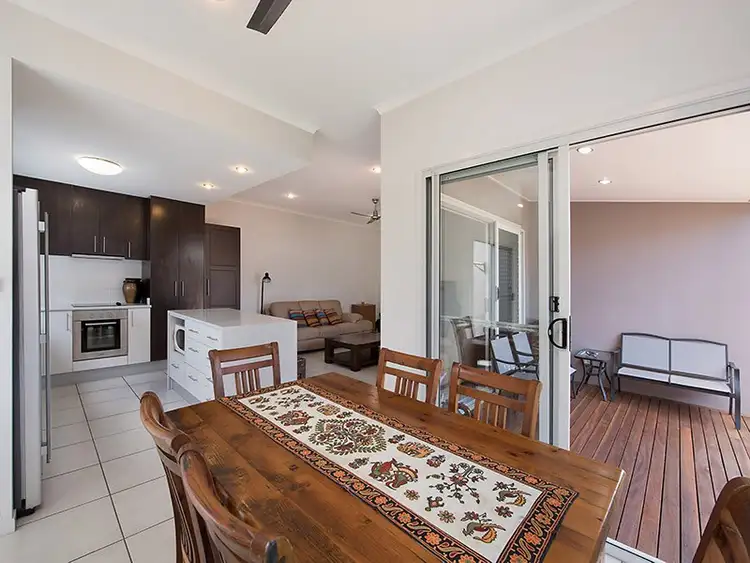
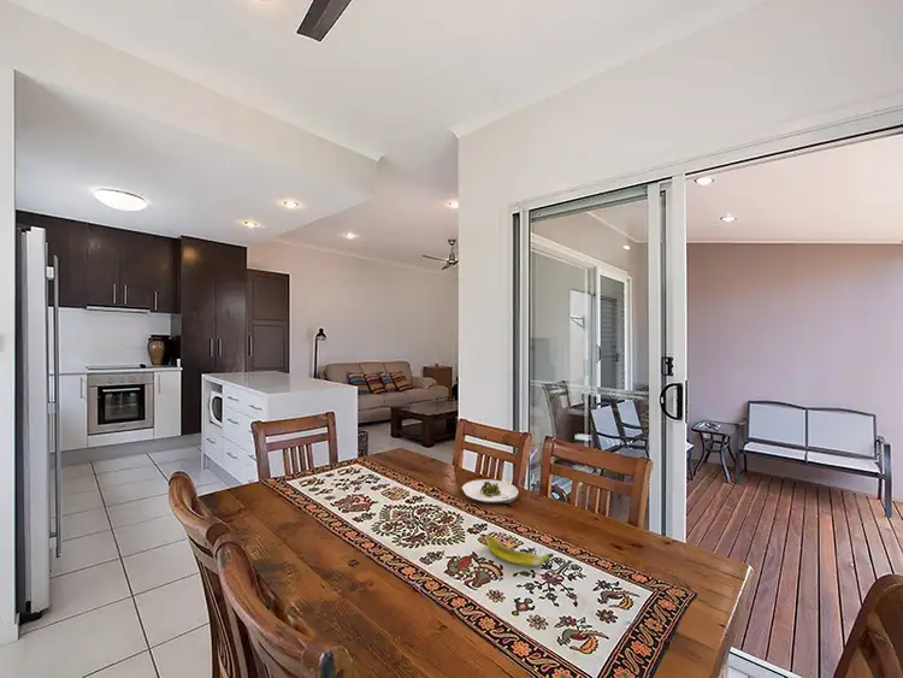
+ salad plate [461,478,519,505]
+ banana [485,535,555,567]
